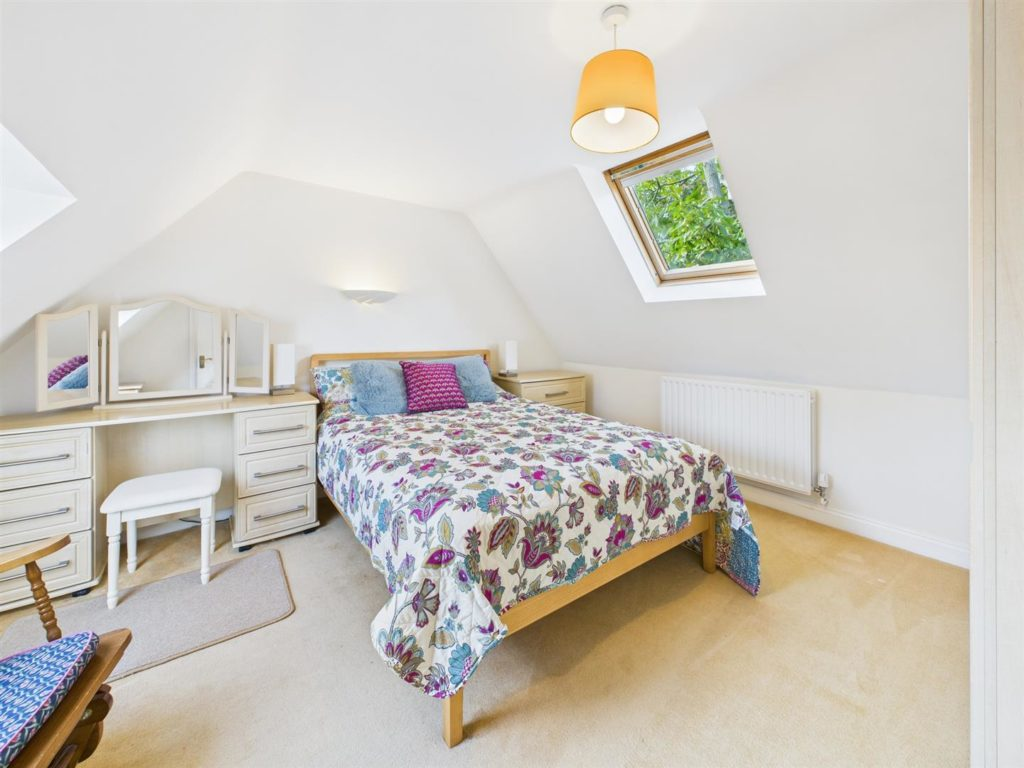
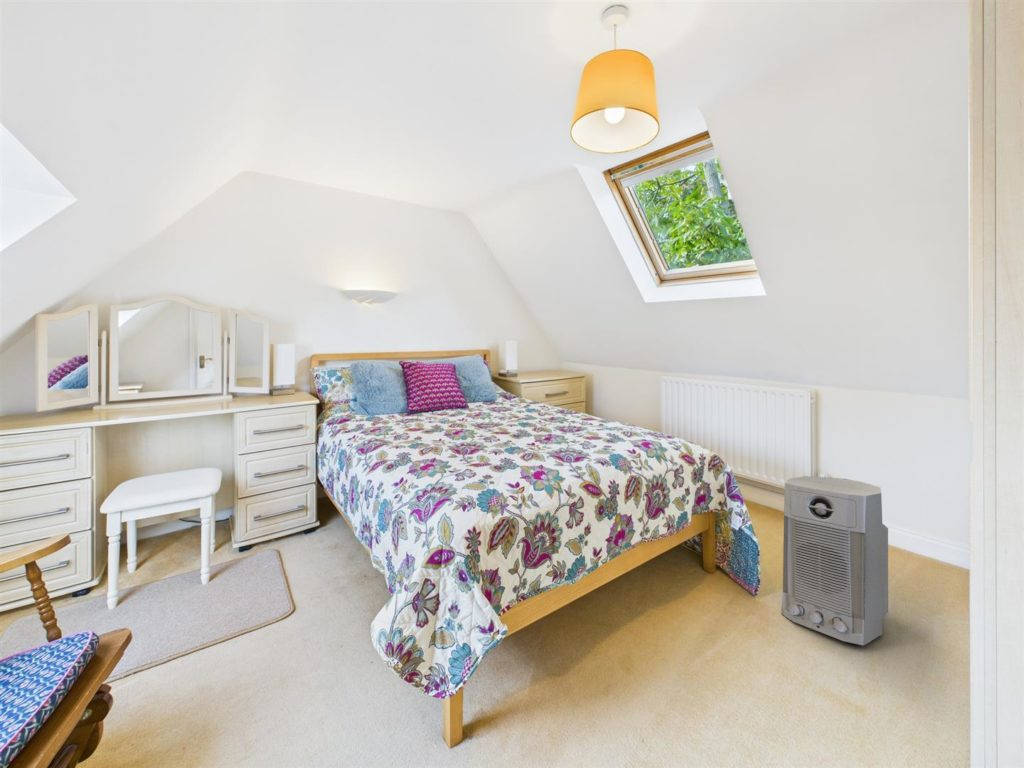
+ air purifier [780,475,889,646]
